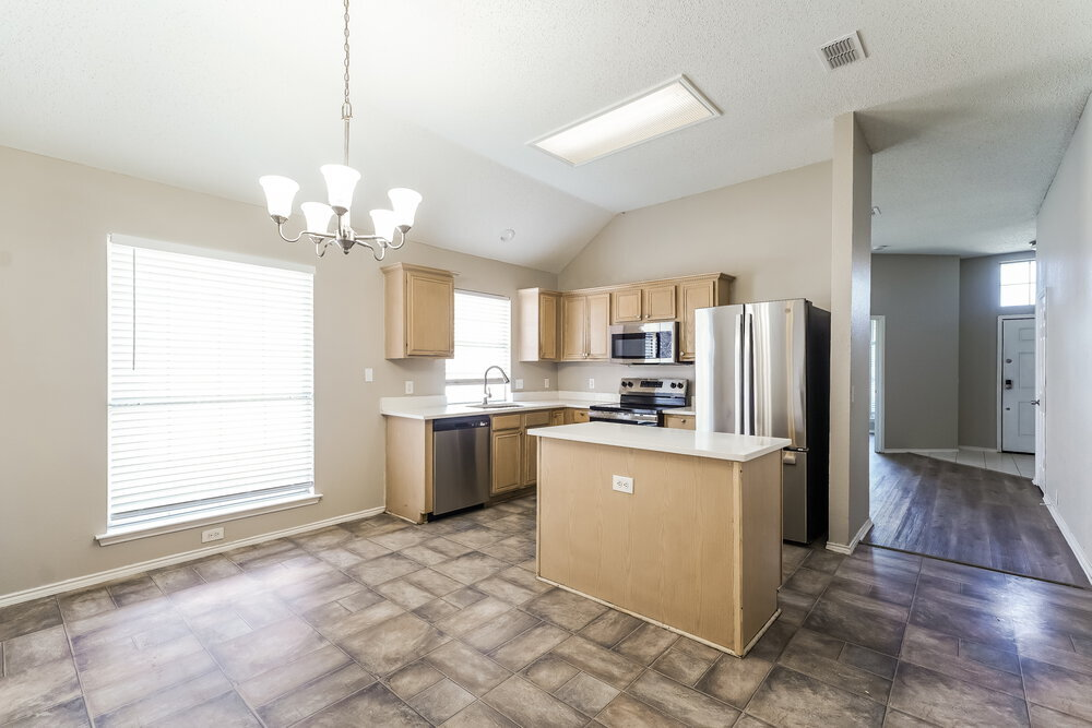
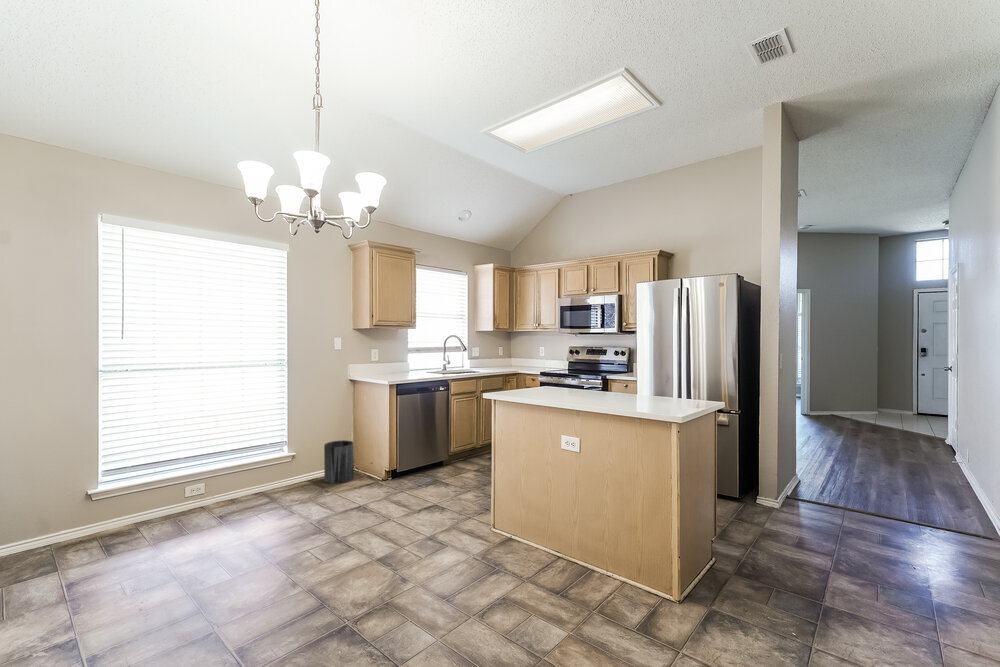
+ trash can [323,439,355,485]
